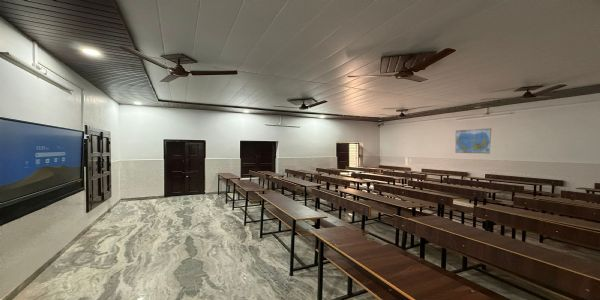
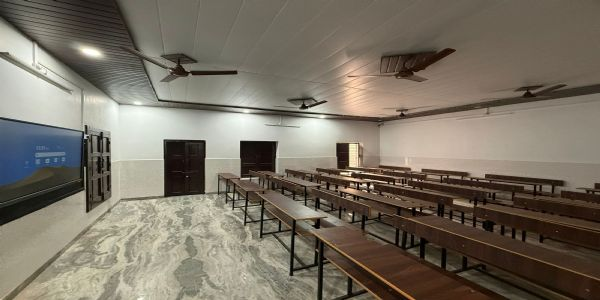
- world map [454,127,492,154]
